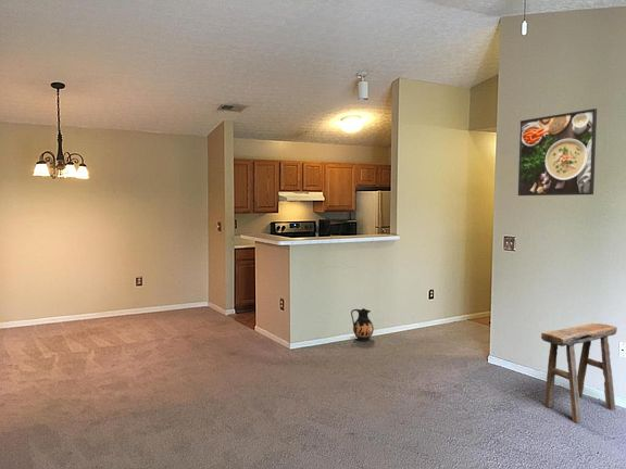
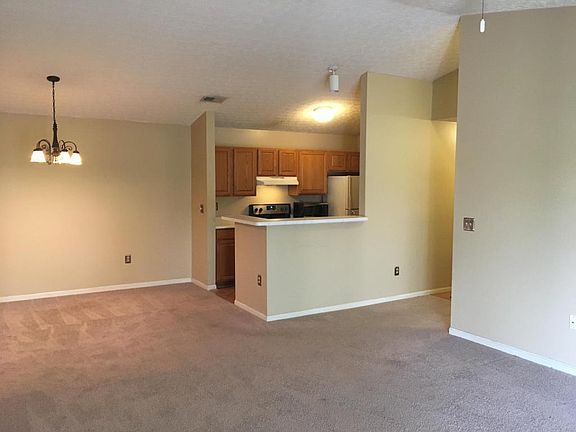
- stool [540,322,618,424]
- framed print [517,107,598,197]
- ceramic jug [350,307,375,342]
